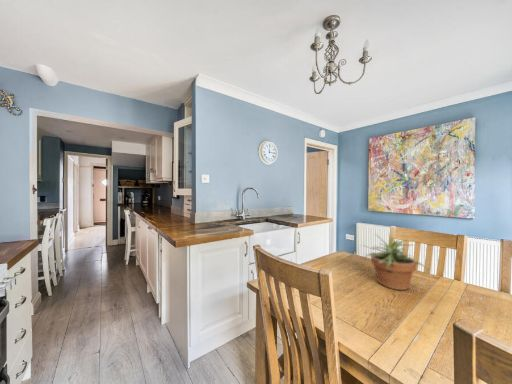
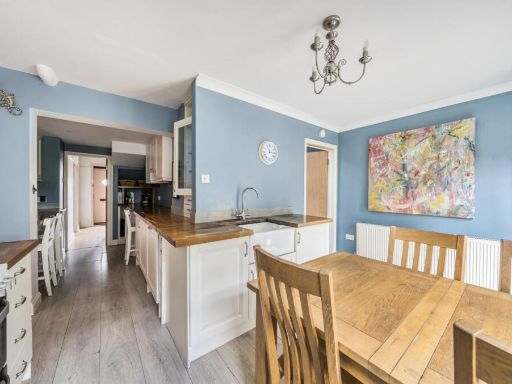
- potted plant [360,233,430,291]
